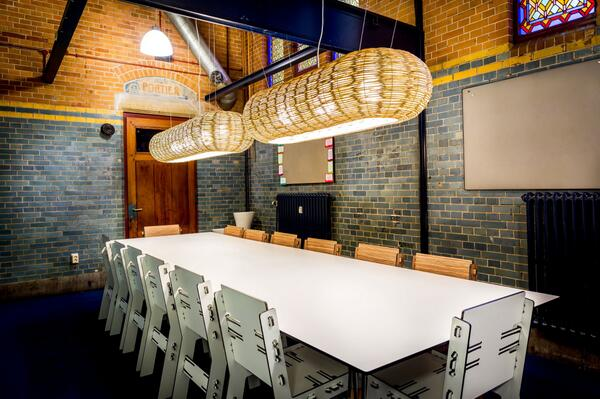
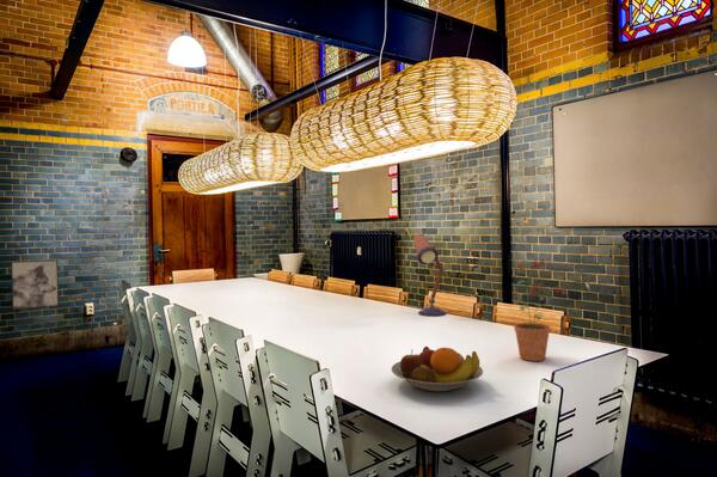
+ desk lamp [413,232,447,317]
+ fruit bowl [391,345,484,392]
+ potted plant [513,258,568,362]
+ wall art [10,258,60,311]
